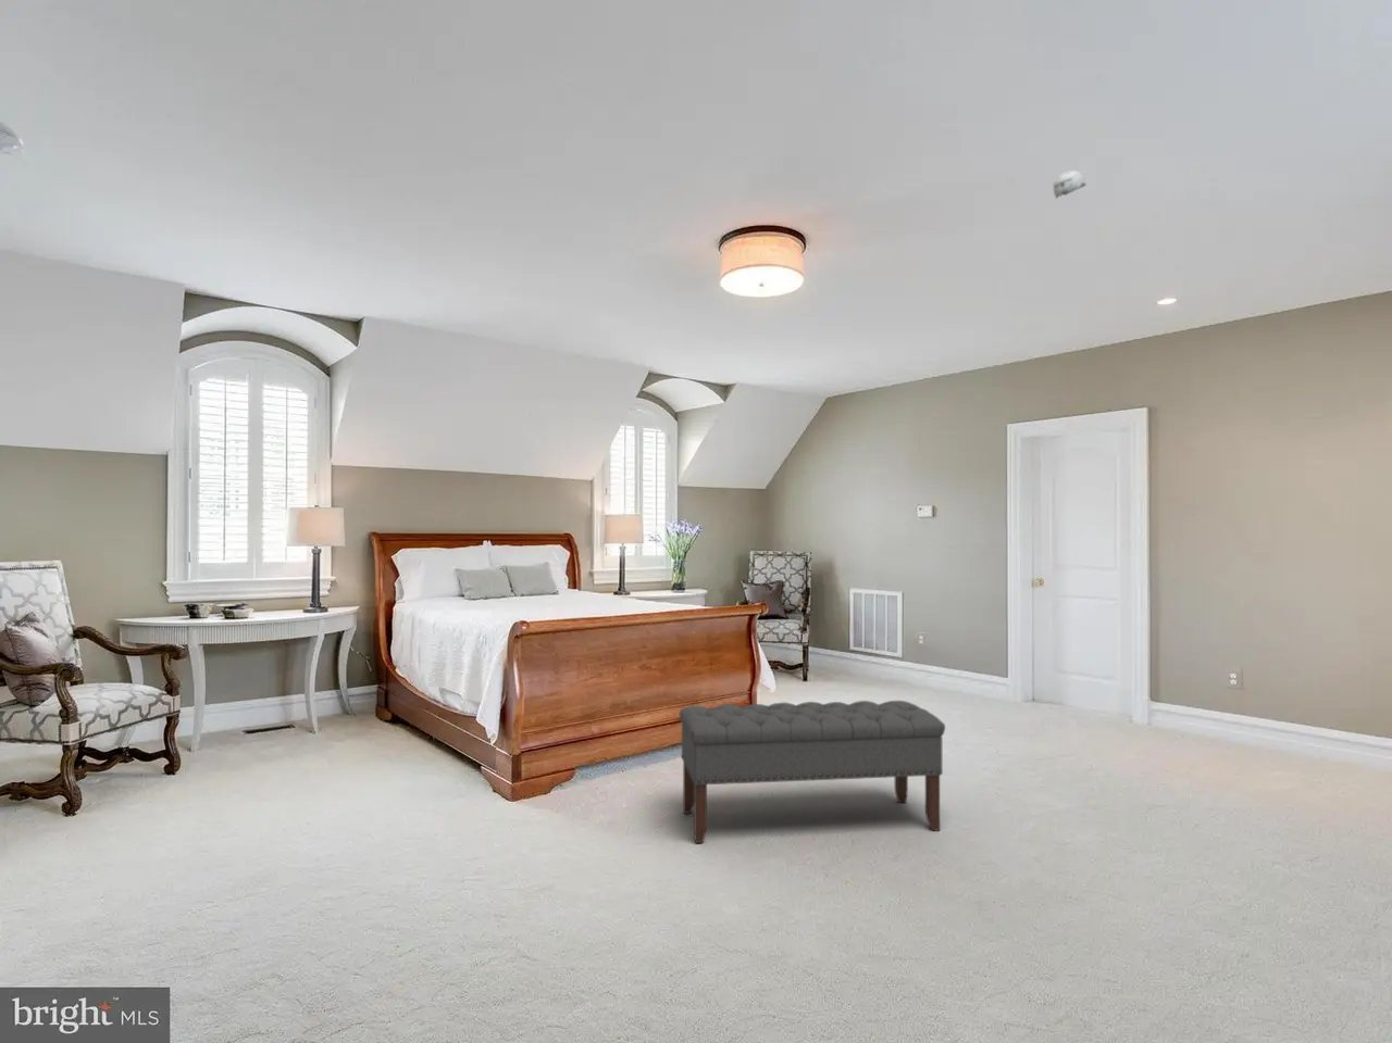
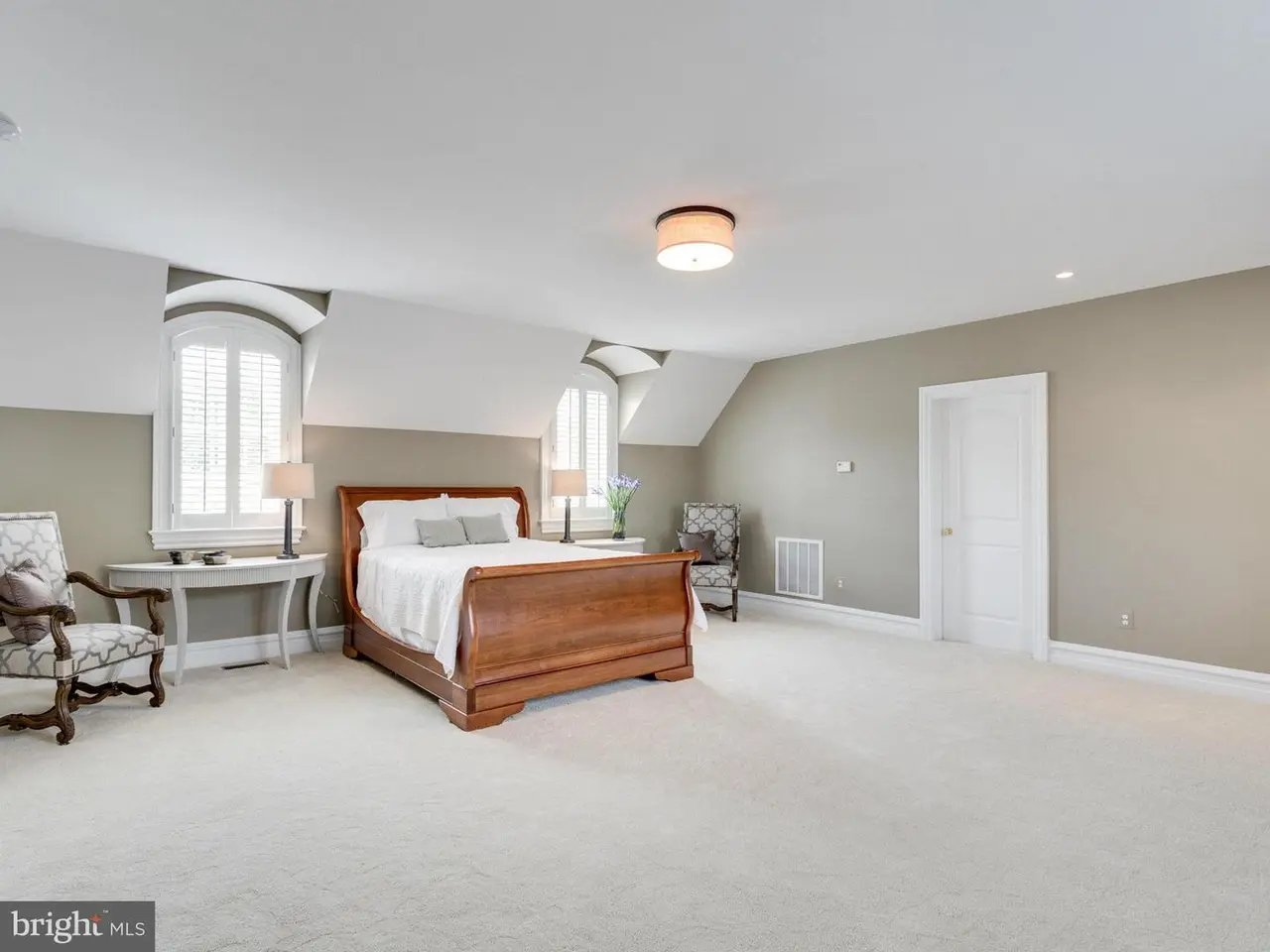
- bench [678,700,946,845]
- smoke detector [1052,170,1087,199]
